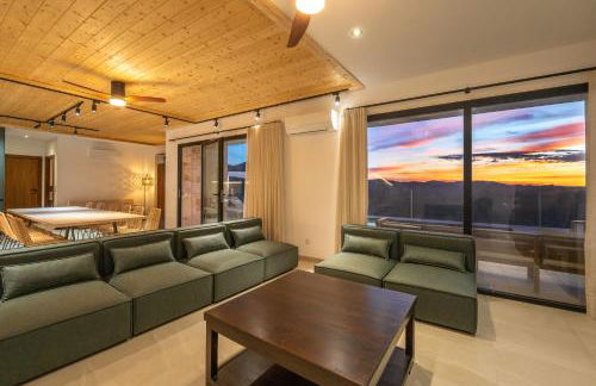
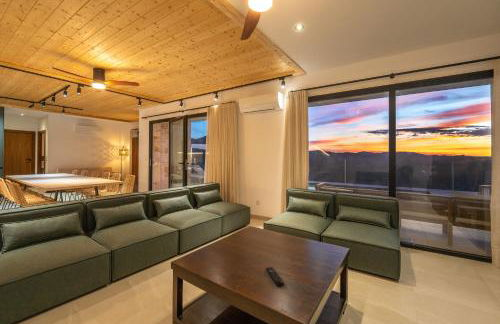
+ remote control [265,266,285,287]
